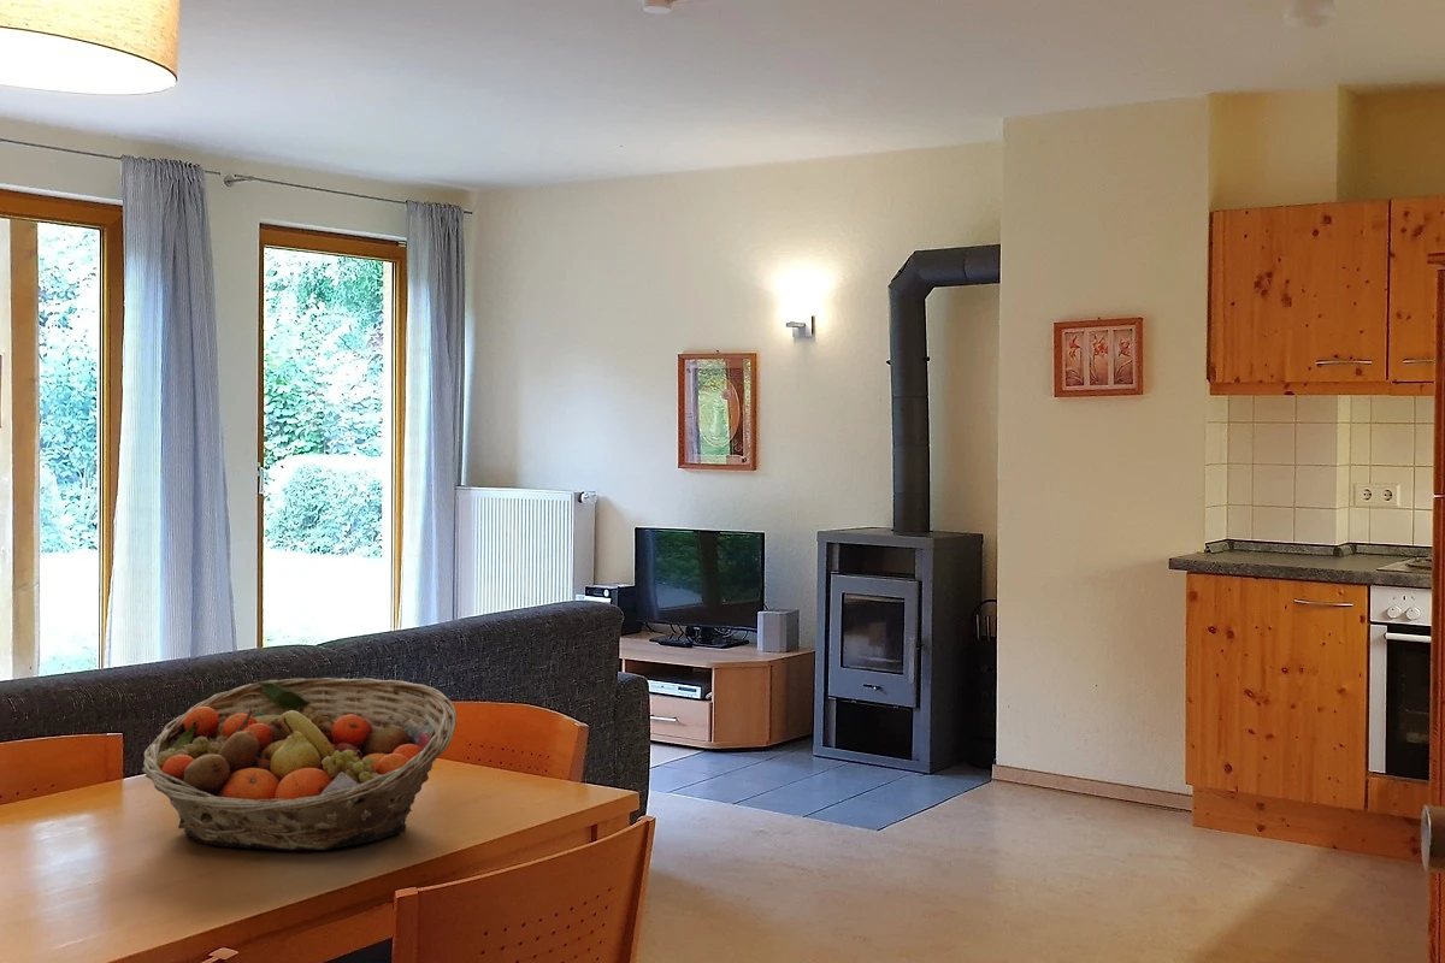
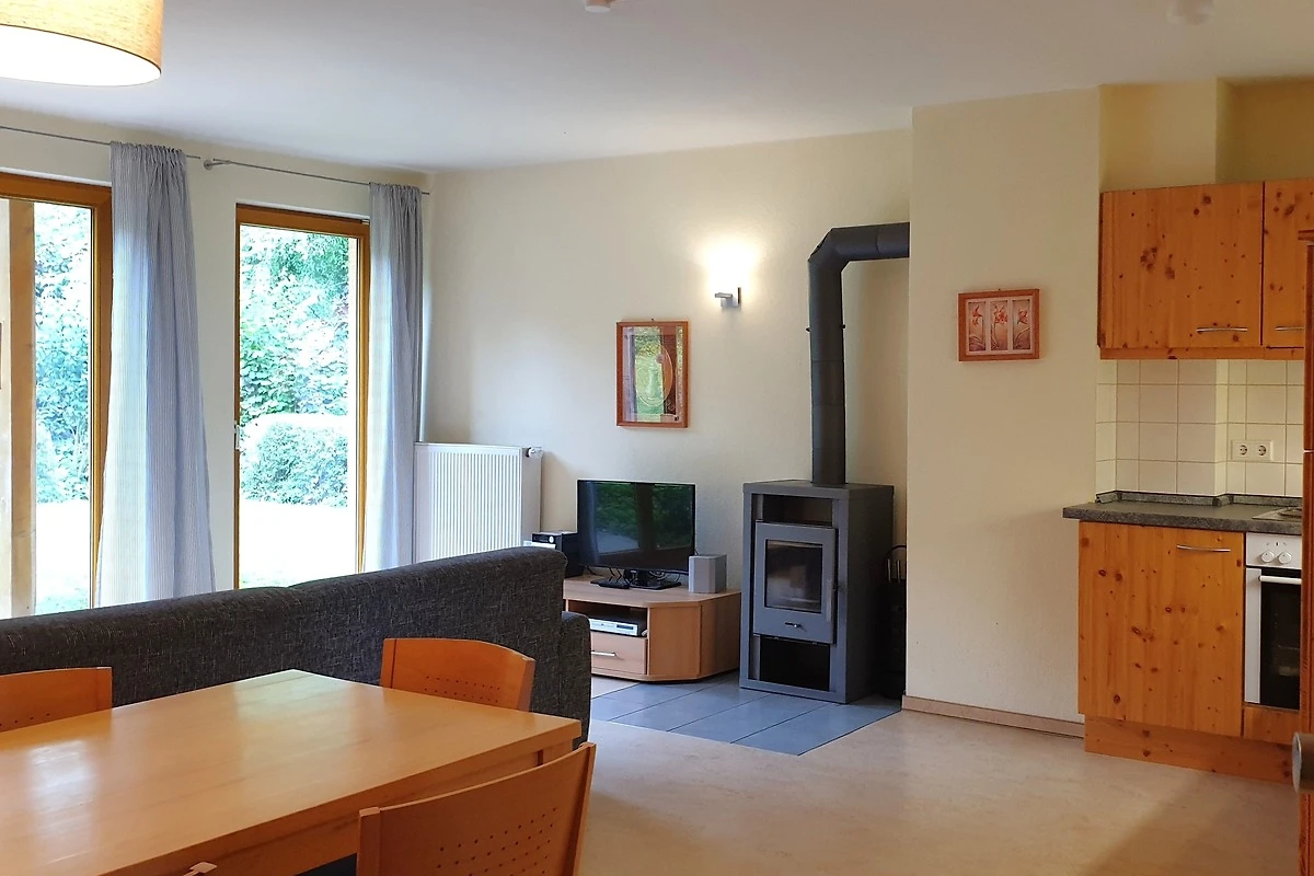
- fruit basket [141,677,458,852]
